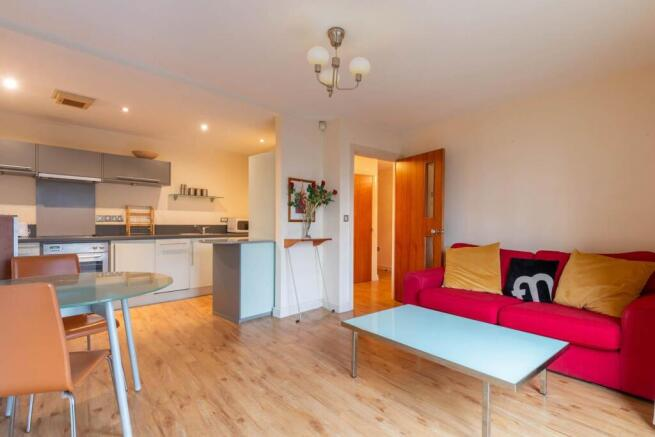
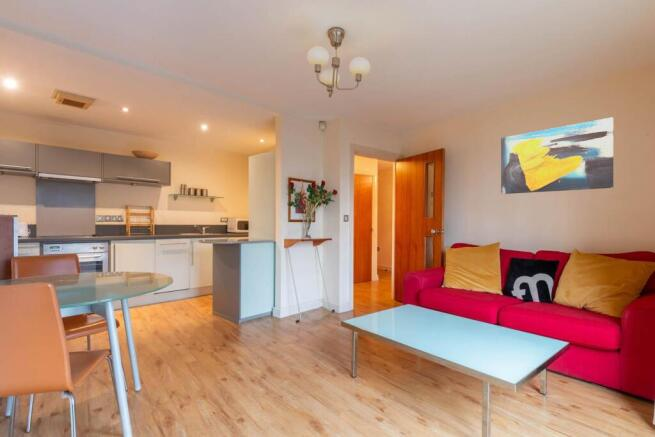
+ wall art [500,116,614,195]
